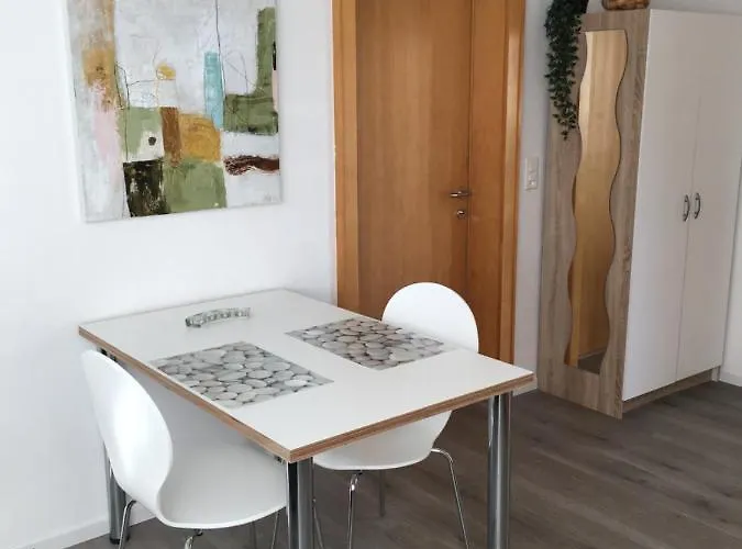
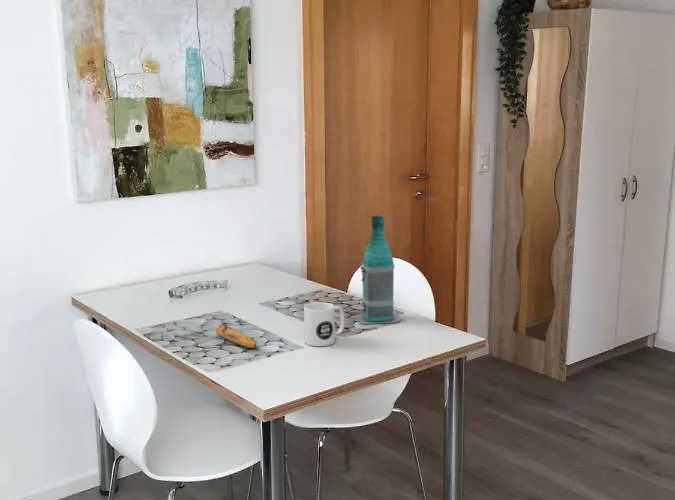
+ mug [303,301,345,347]
+ banana [214,324,257,349]
+ bottle [353,214,400,325]
